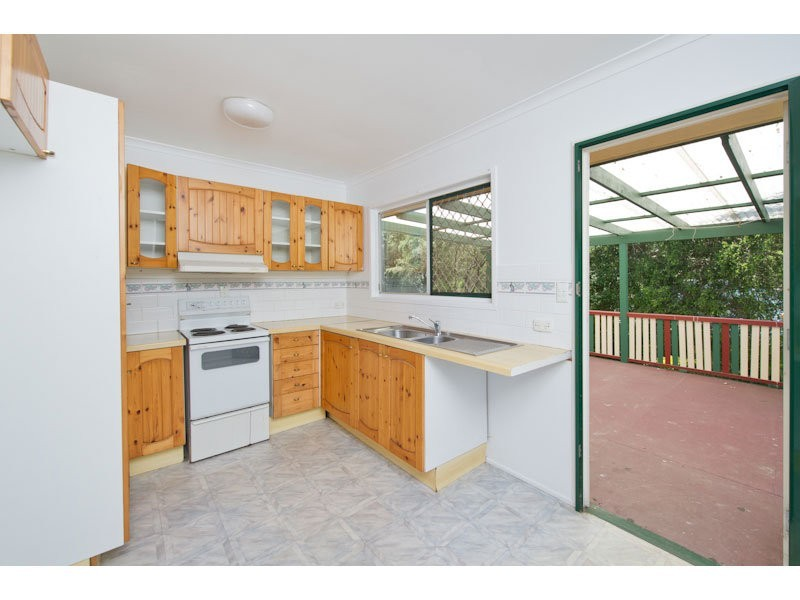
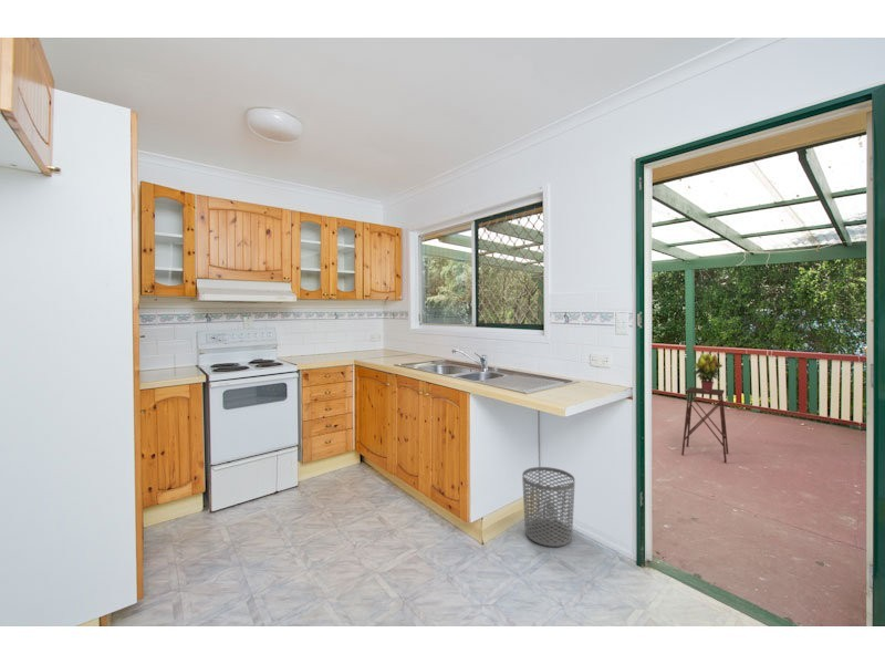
+ waste bin [521,466,576,548]
+ potted plant [691,352,723,392]
+ side table [680,386,730,464]
